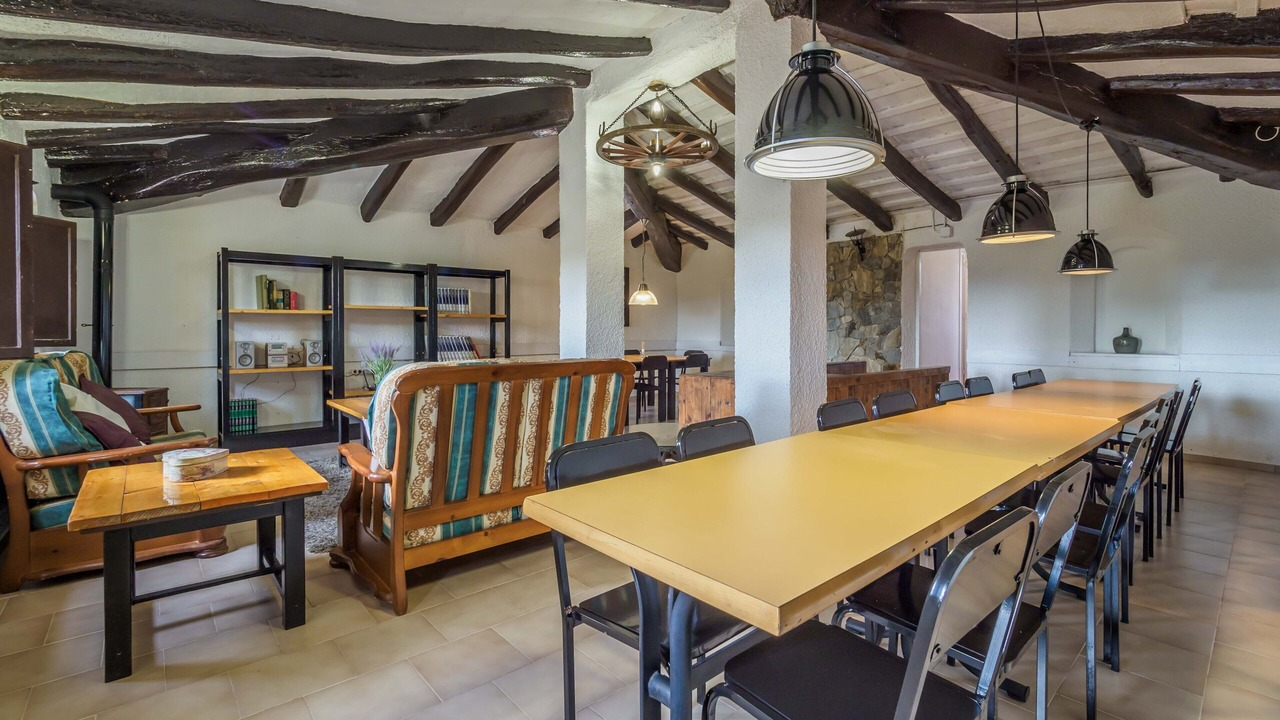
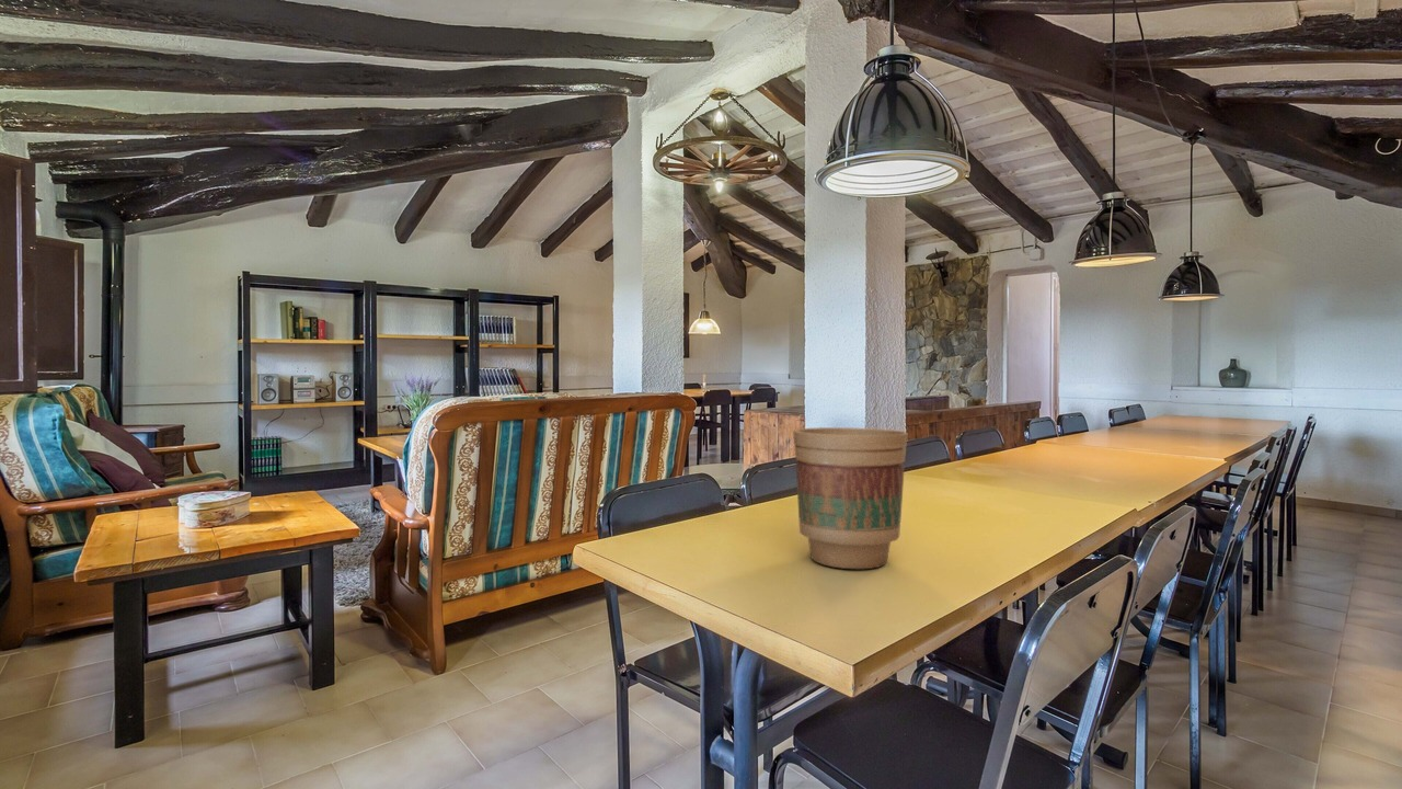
+ flower pot [792,426,909,570]
